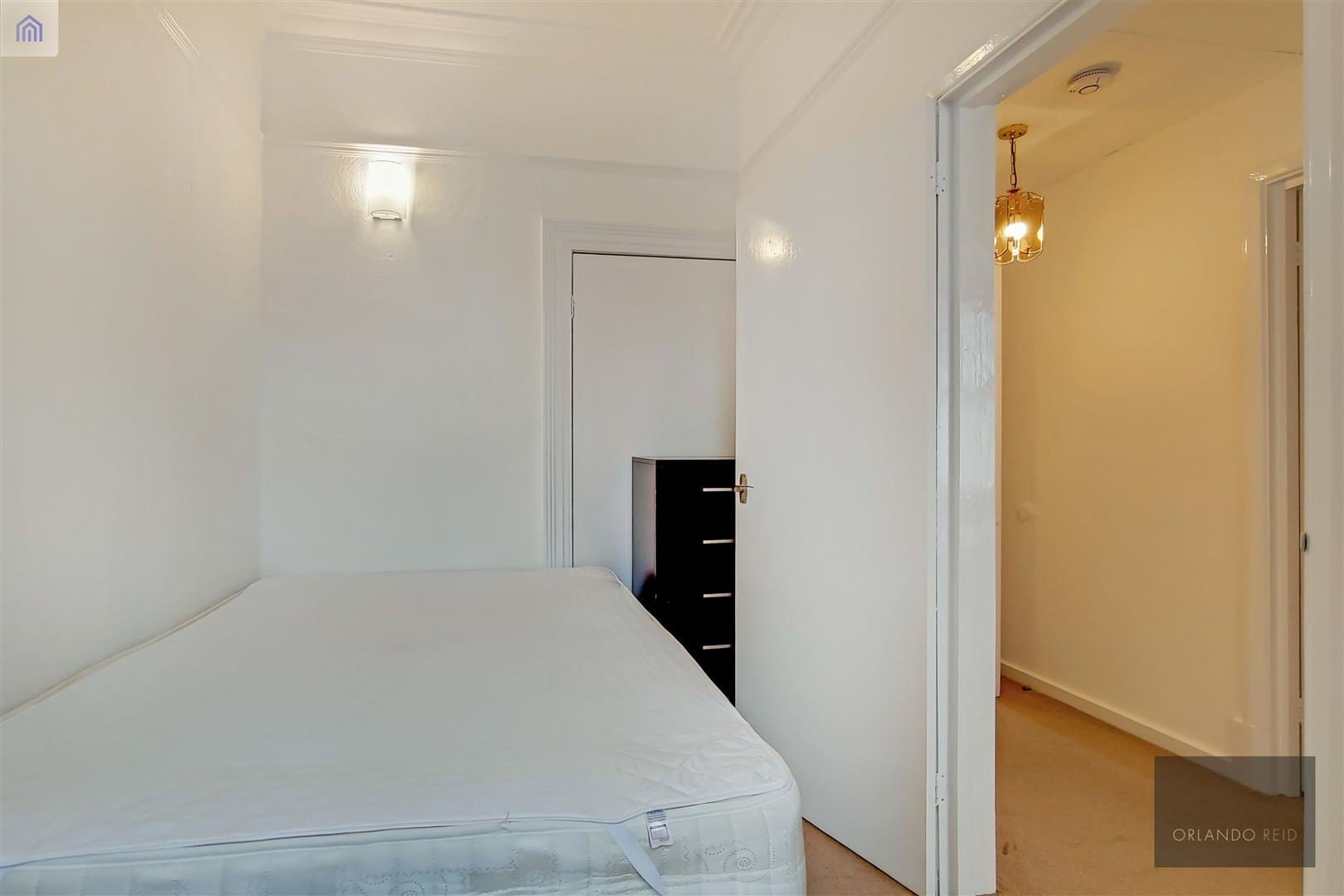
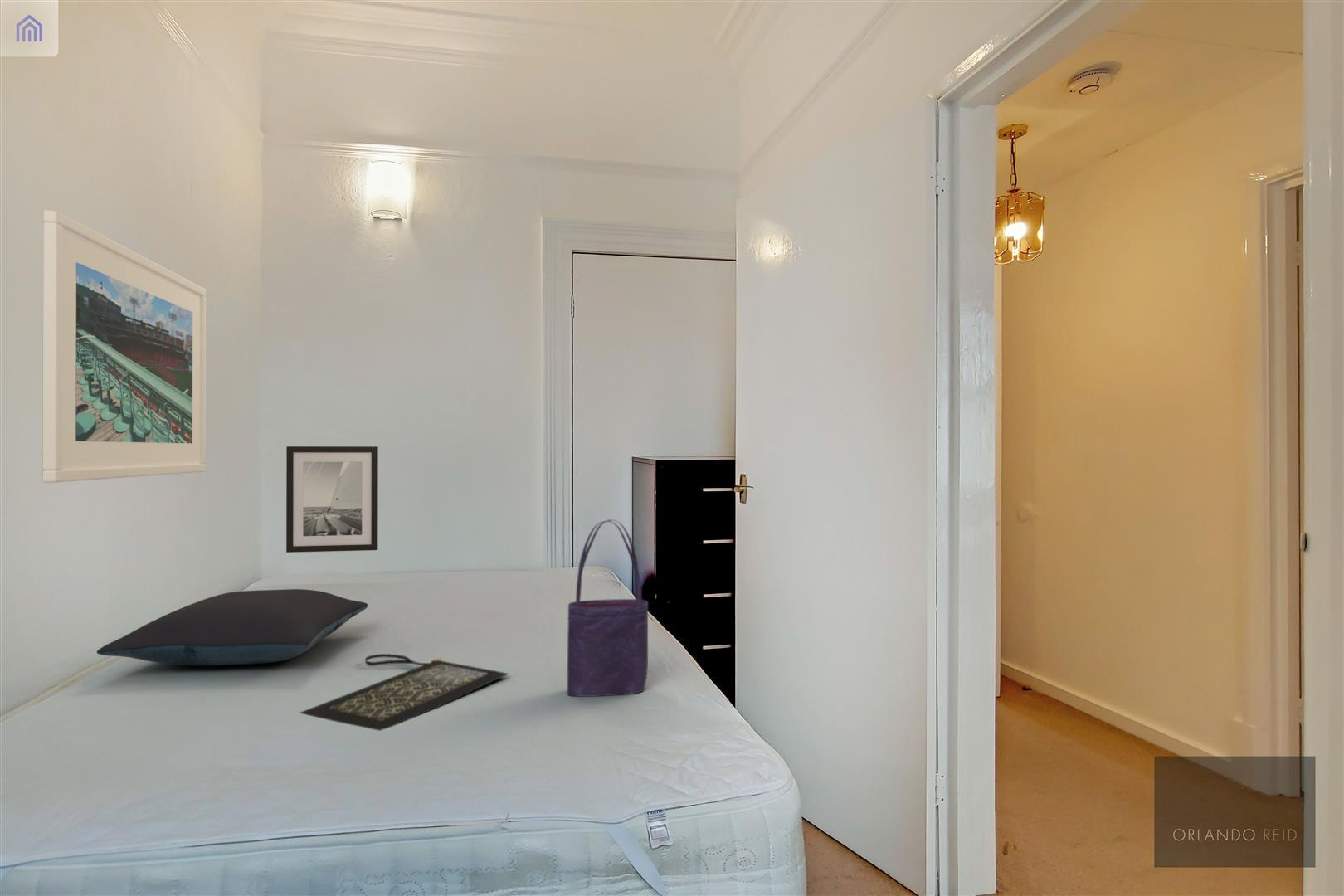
+ tote bag [567,519,649,698]
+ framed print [41,210,207,484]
+ clutch bag [299,653,509,732]
+ wall art [285,446,379,553]
+ pillow [96,588,368,666]
